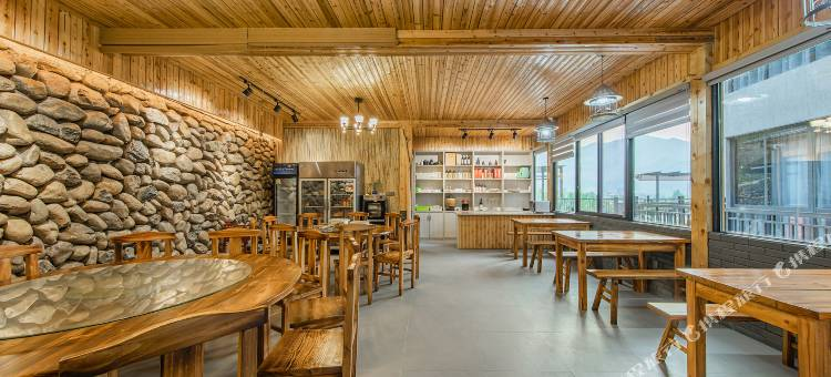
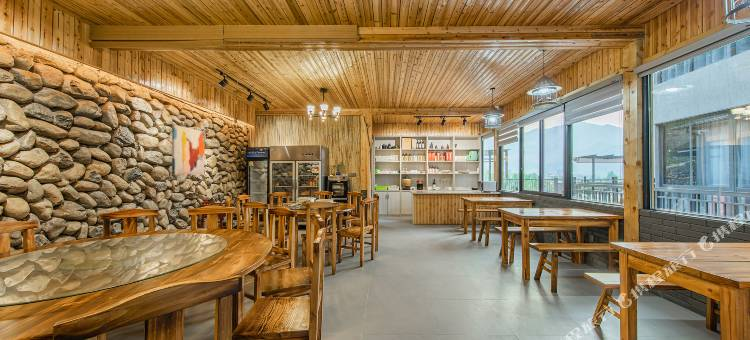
+ wall art [171,124,206,175]
